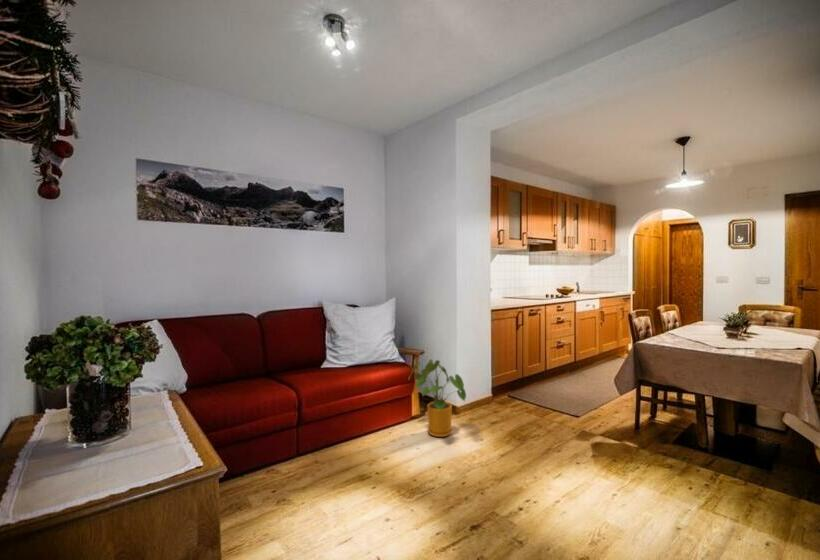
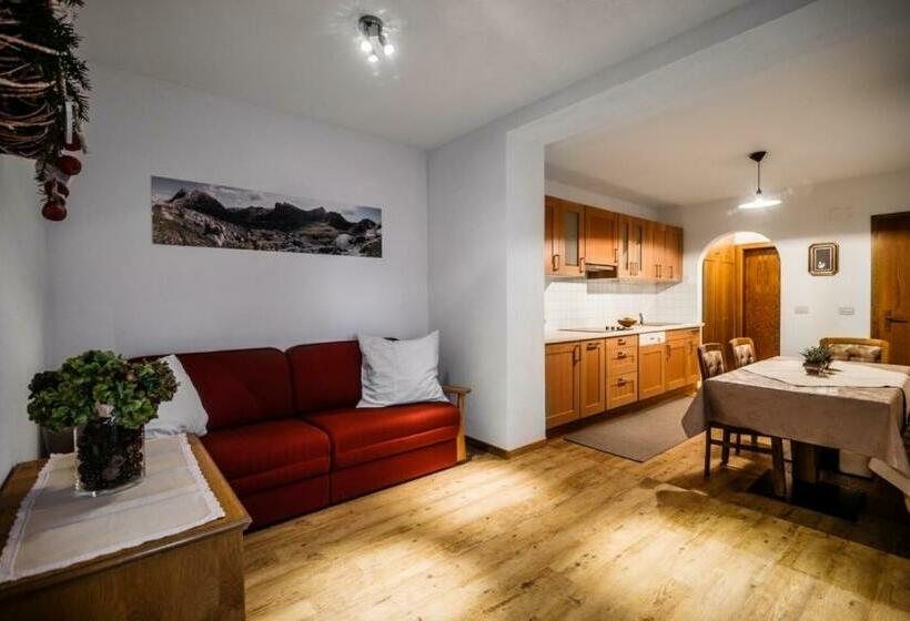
- house plant [407,358,467,438]
